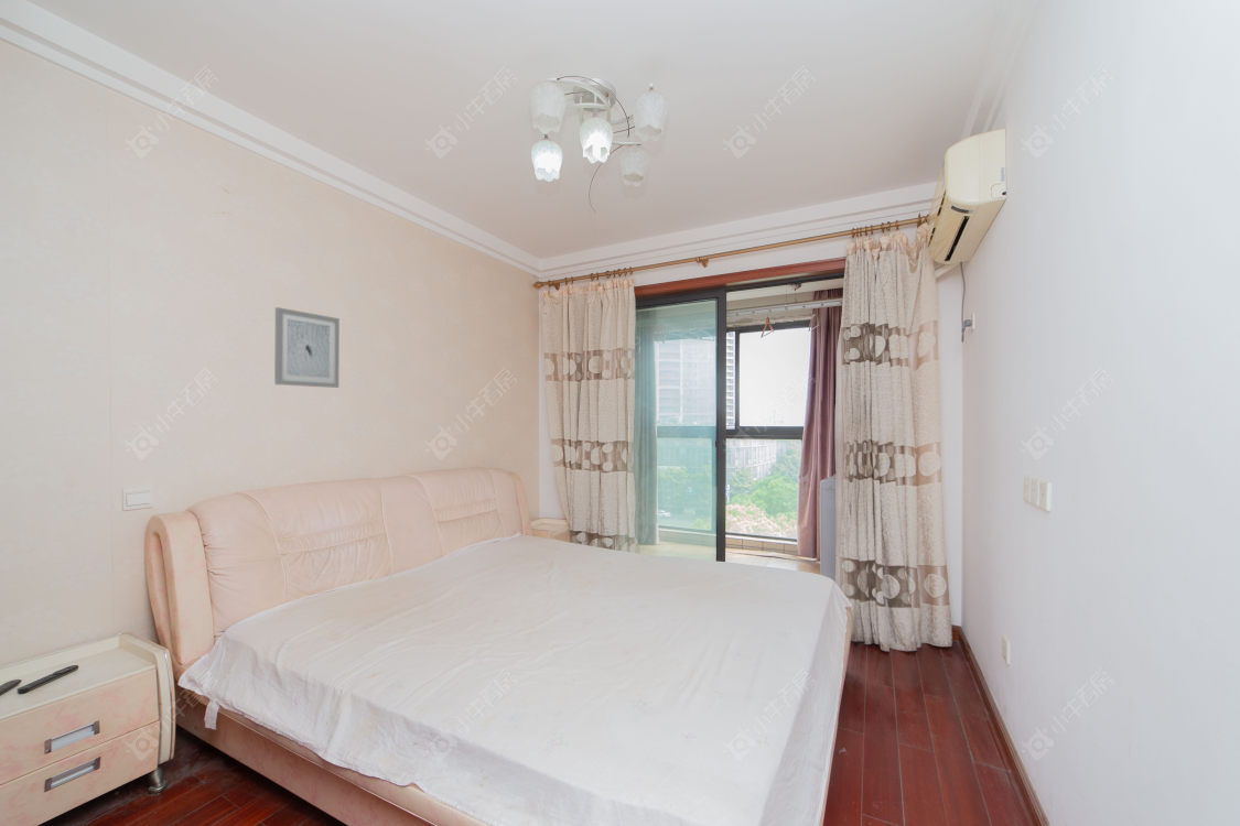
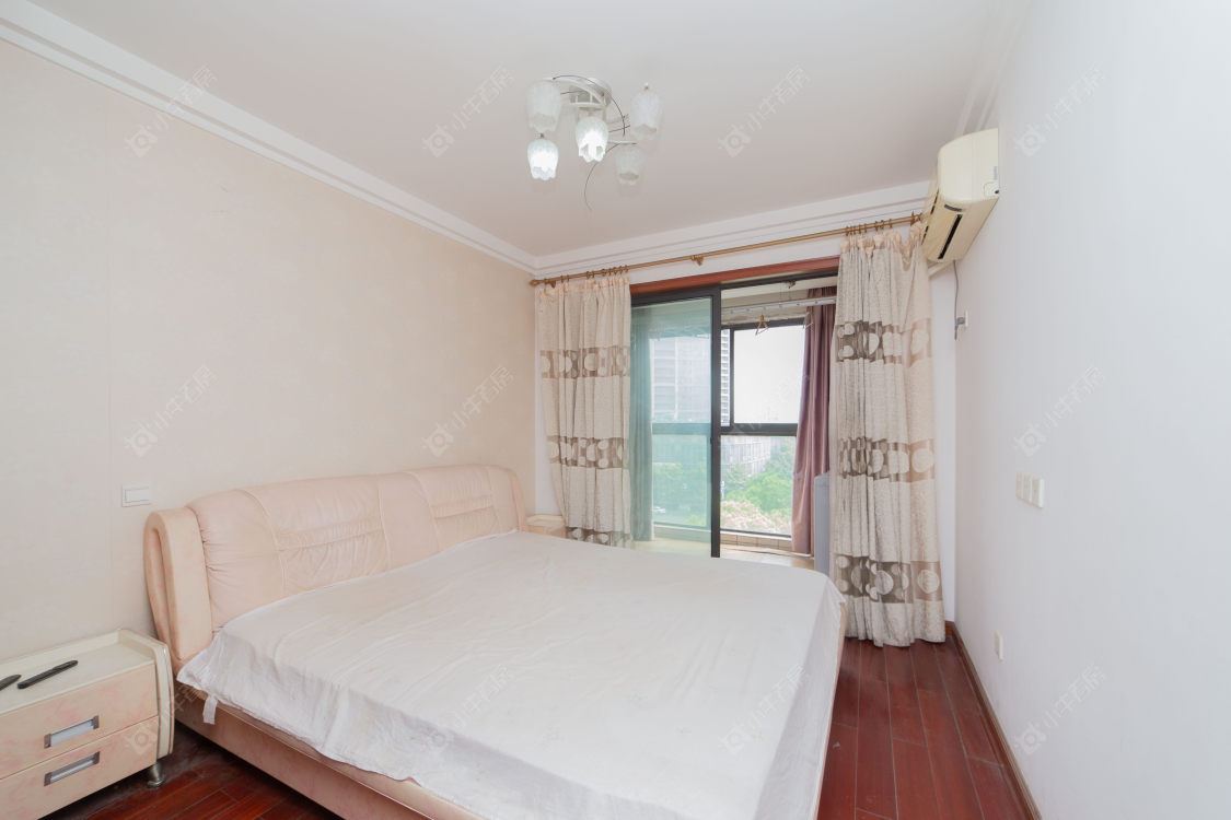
- wall art [273,306,341,389]
